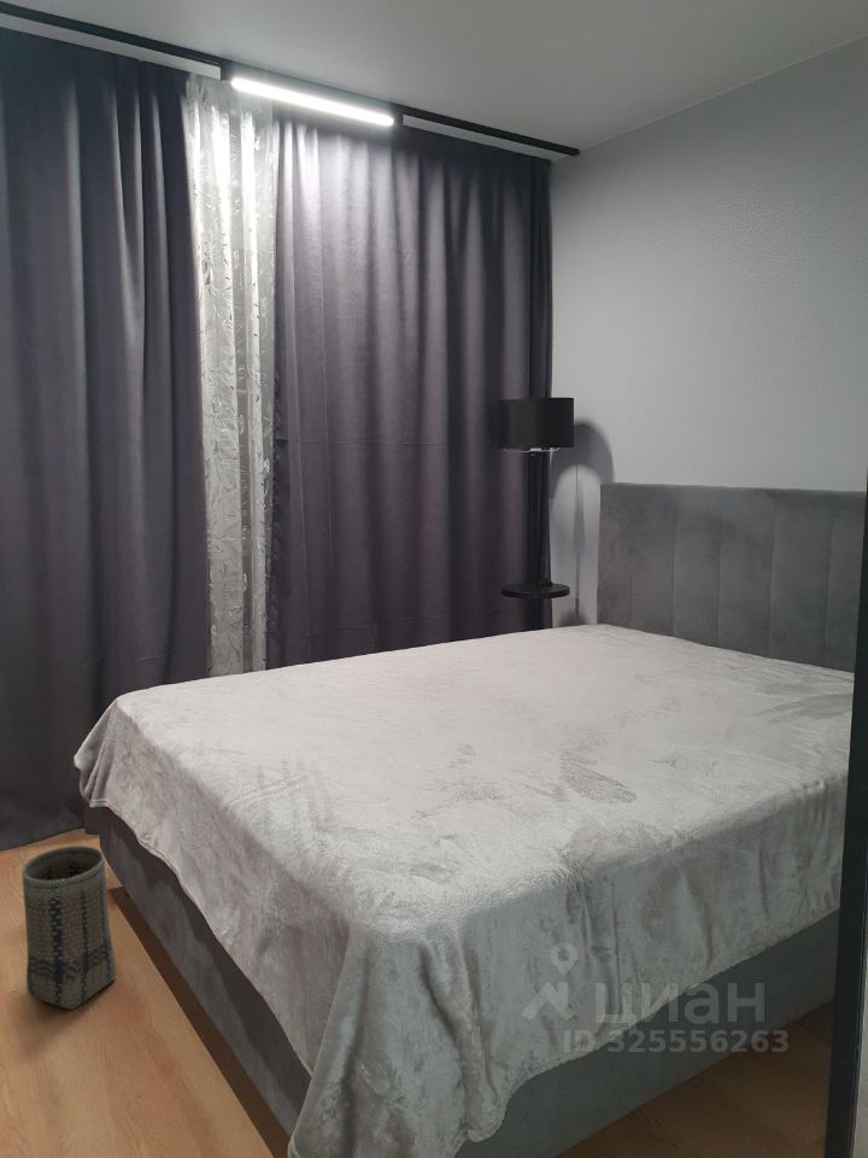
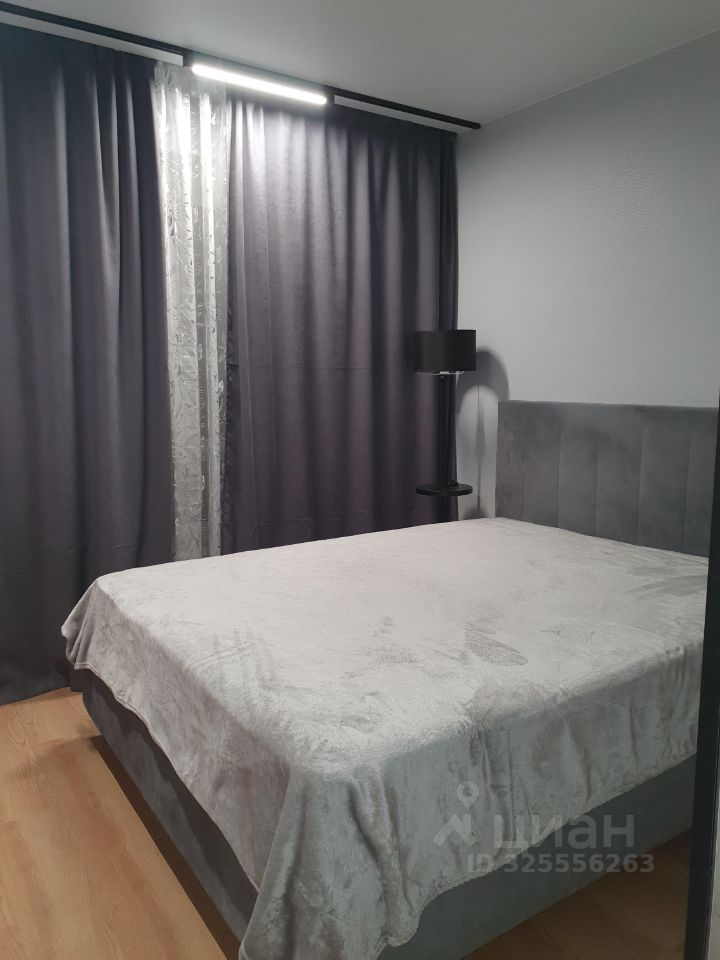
- basket [20,844,117,1011]
